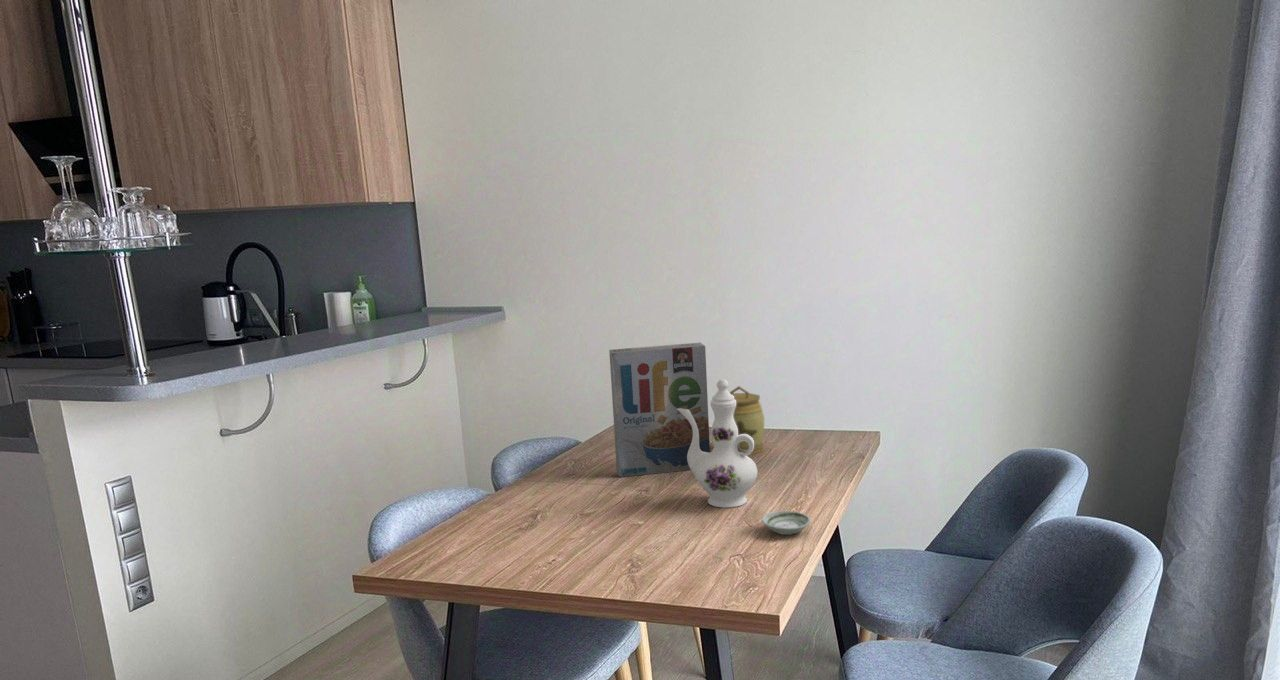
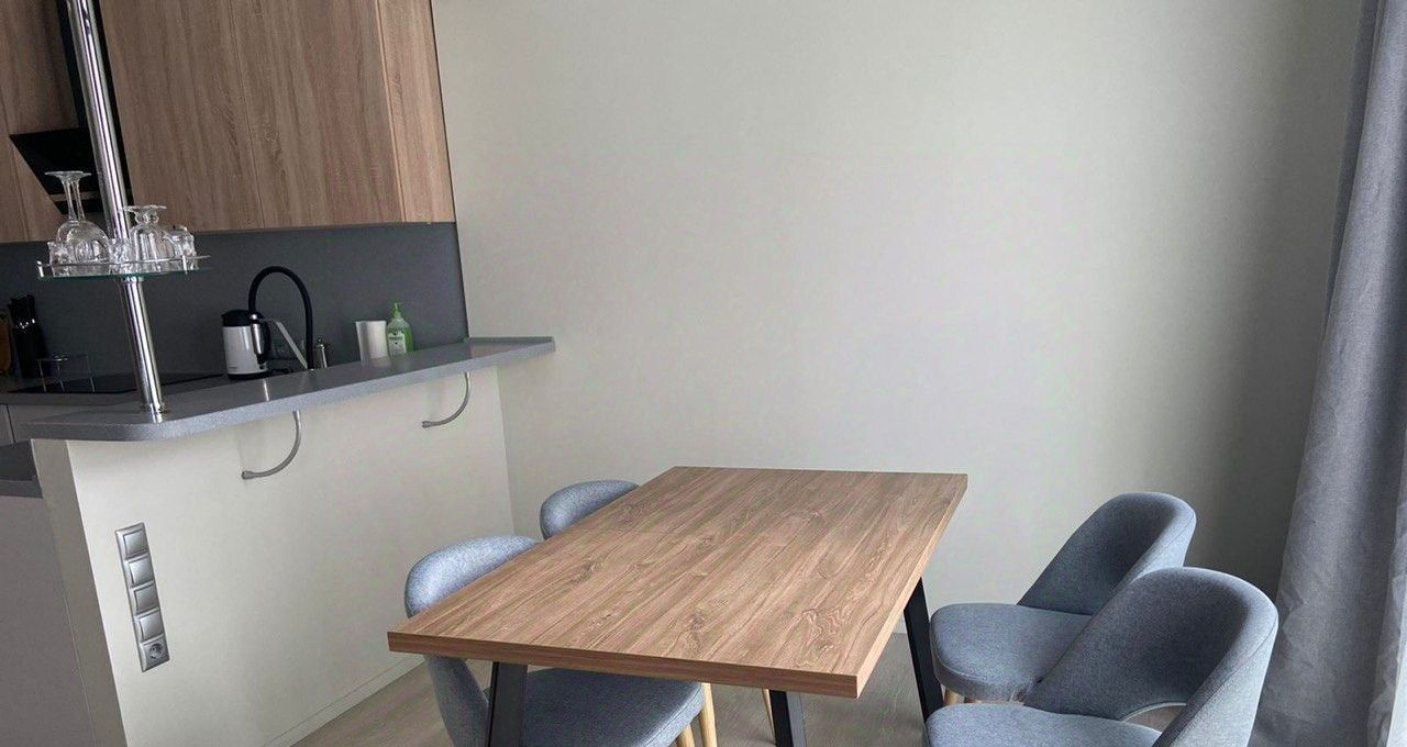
- chinaware [677,378,759,509]
- saucer [761,510,812,536]
- jar [729,385,765,456]
- cereal box [608,342,711,478]
